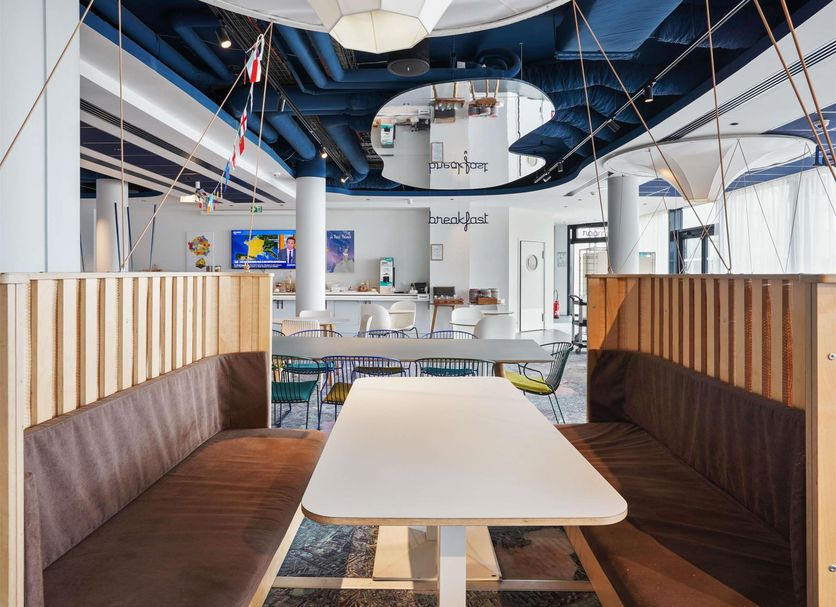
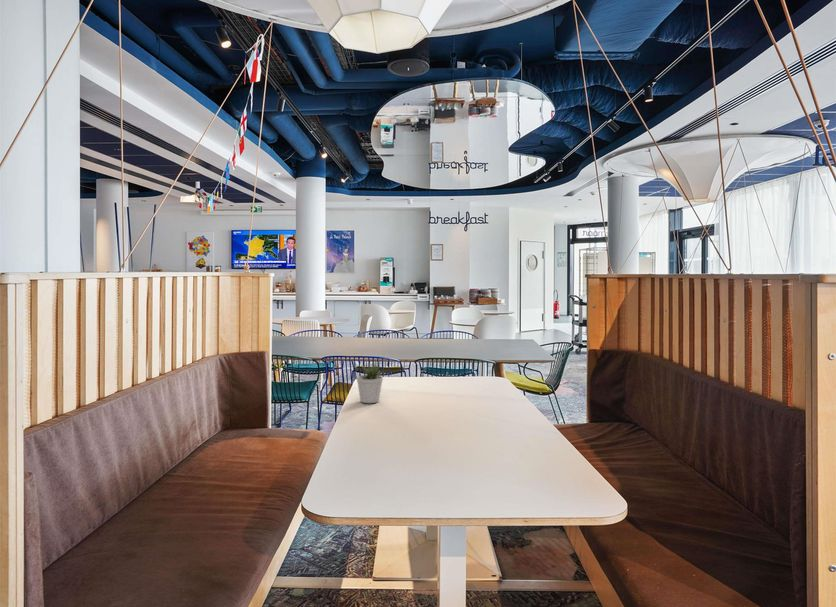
+ potted plant [356,361,384,404]
